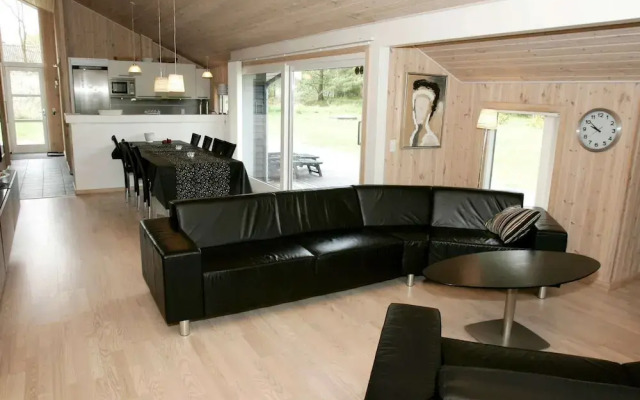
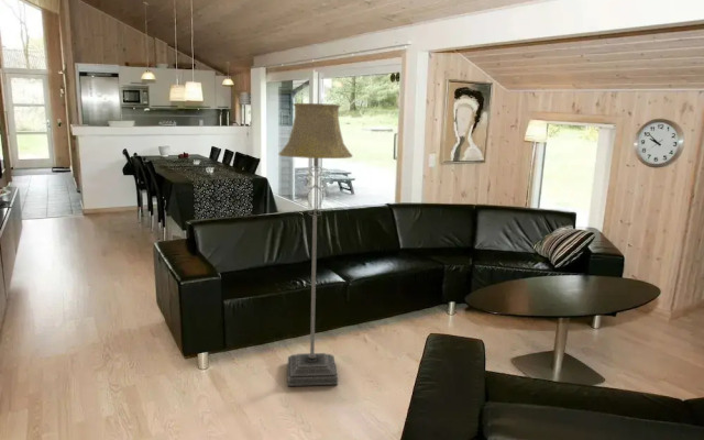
+ floor lamp [278,102,353,387]
